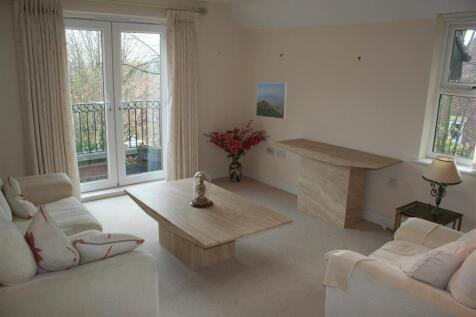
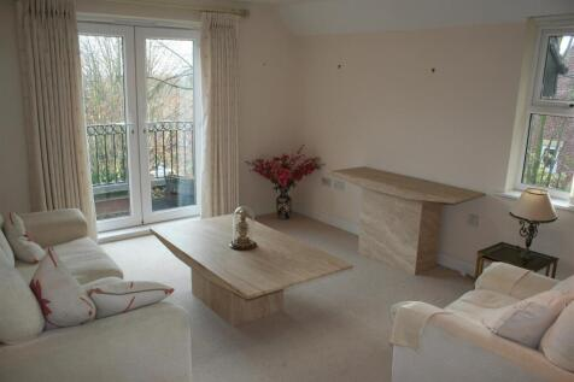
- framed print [255,82,288,120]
